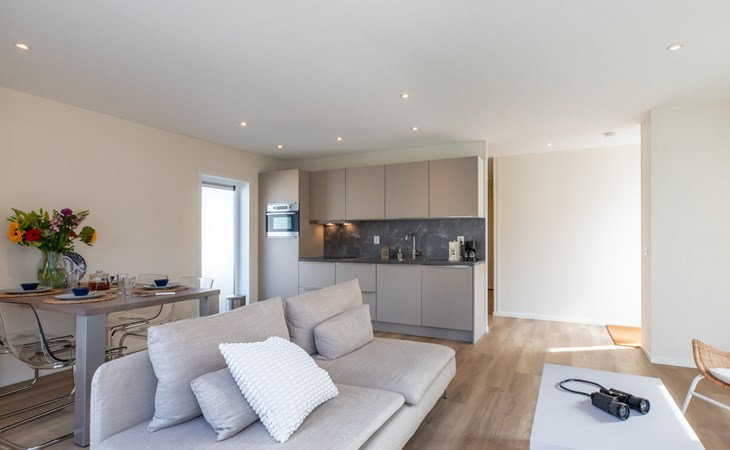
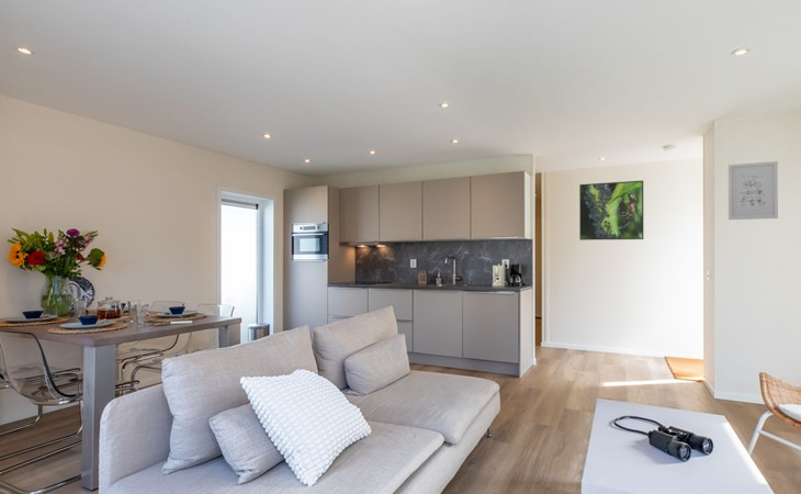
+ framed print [578,179,644,242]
+ wall art [727,160,779,221]
